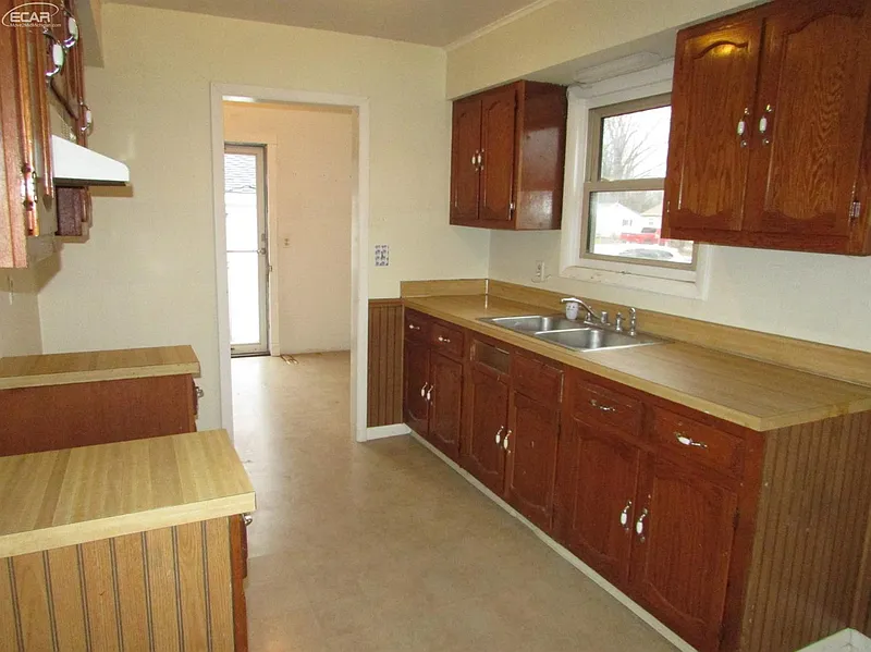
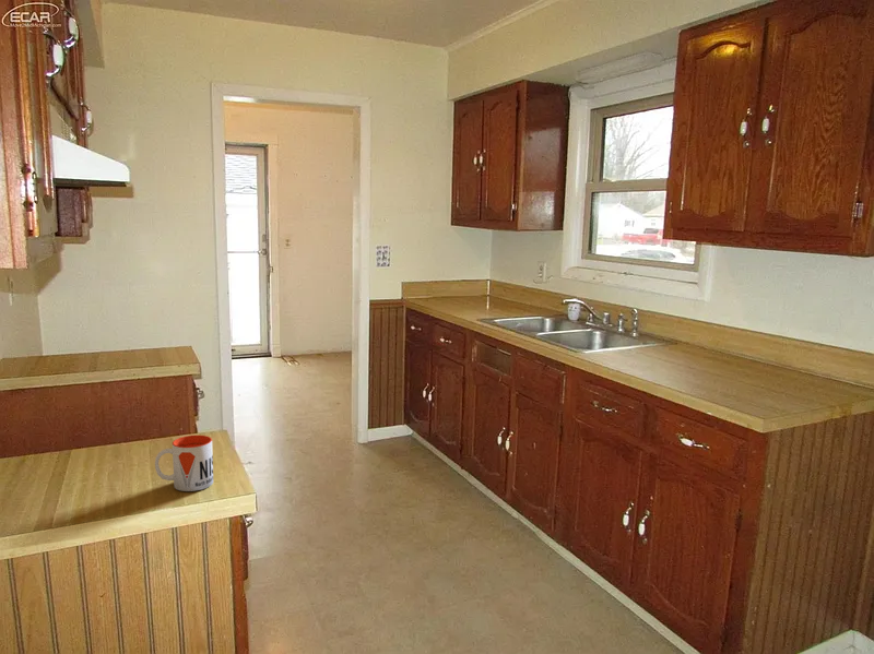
+ mug [154,435,214,492]
